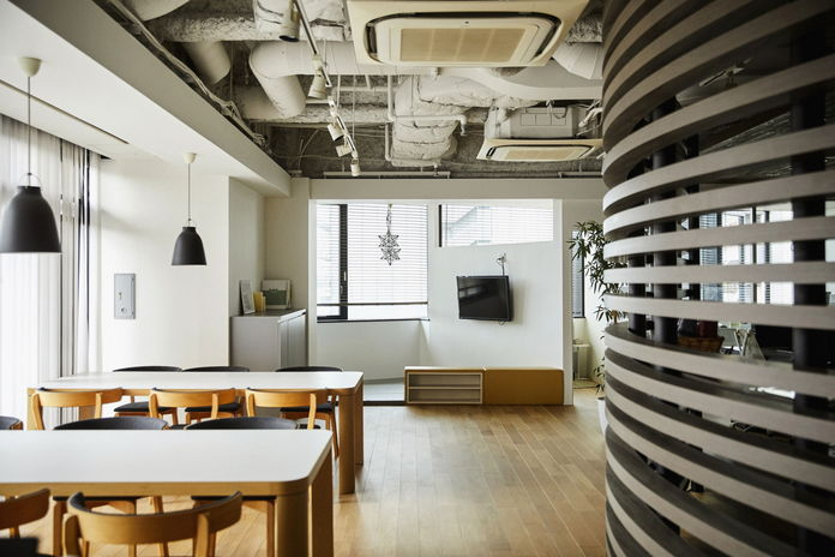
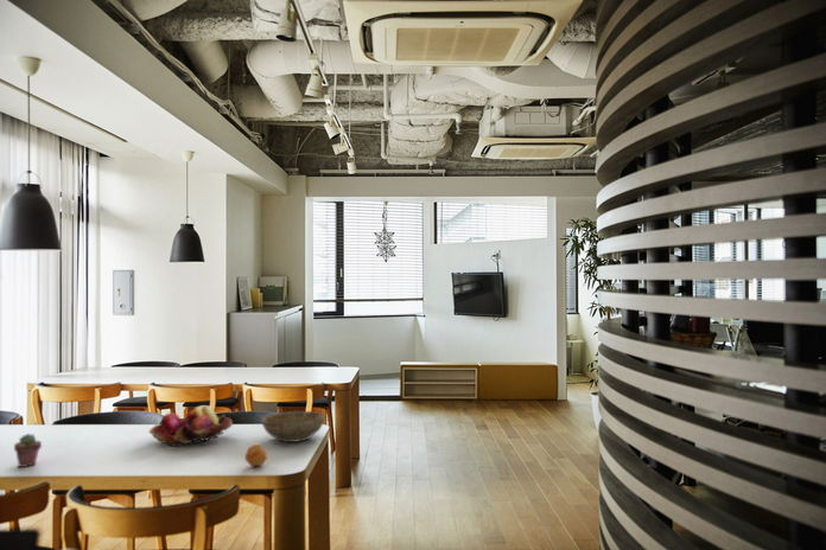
+ bowl [261,410,325,443]
+ potted succulent [13,433,43,468]
+ fruit basket [148,404,234,447]
+ fruit [244,443,268,467]
